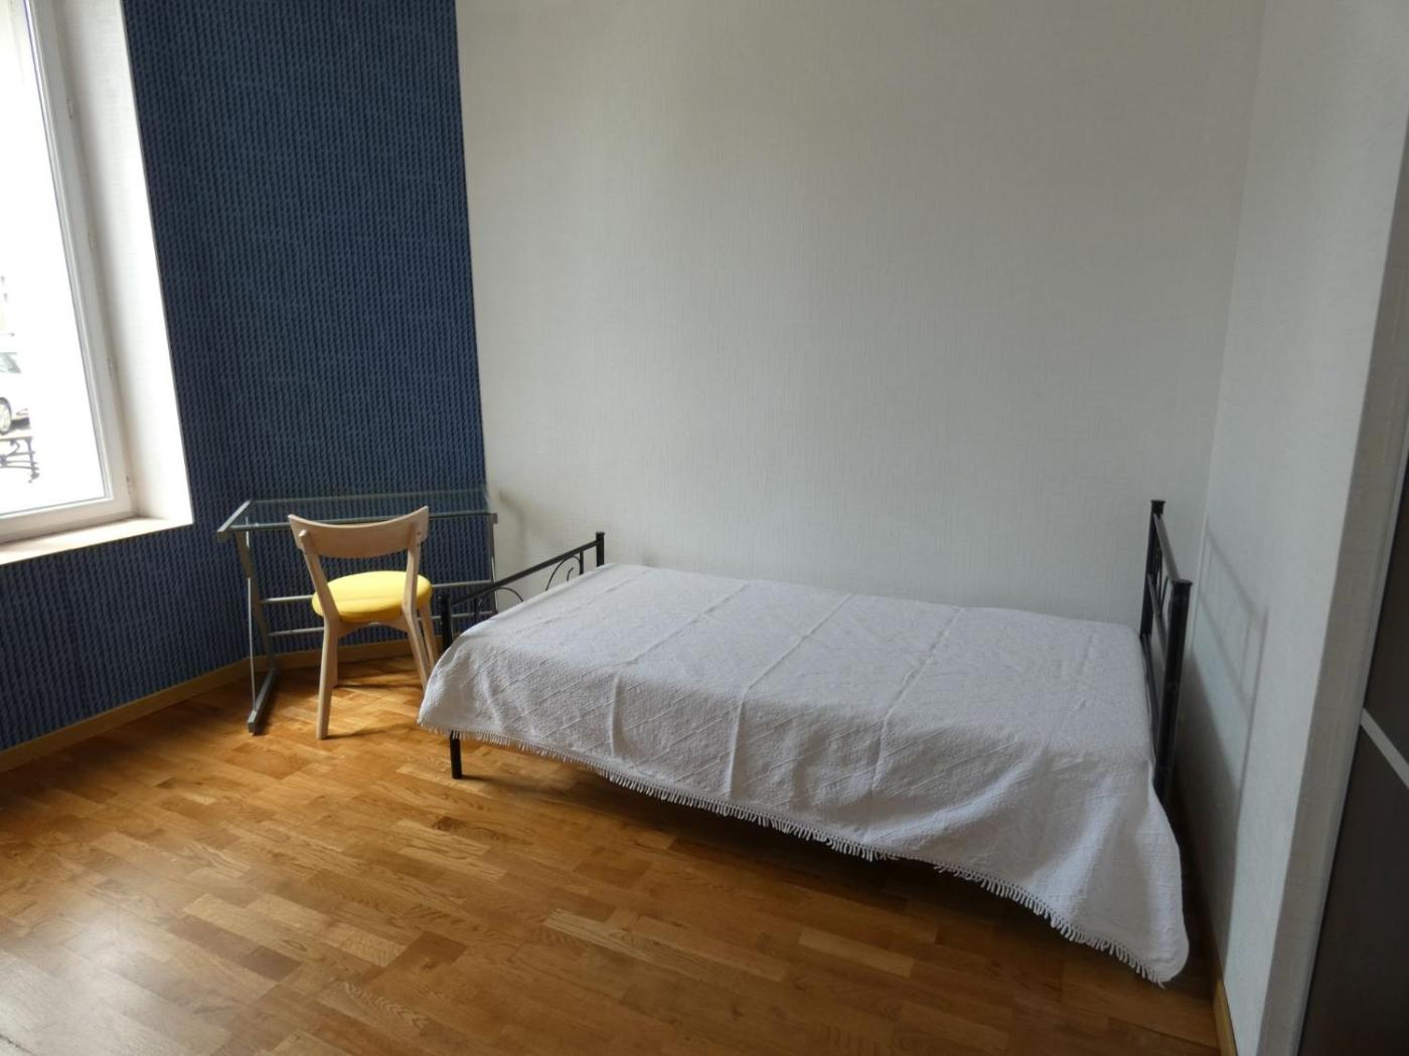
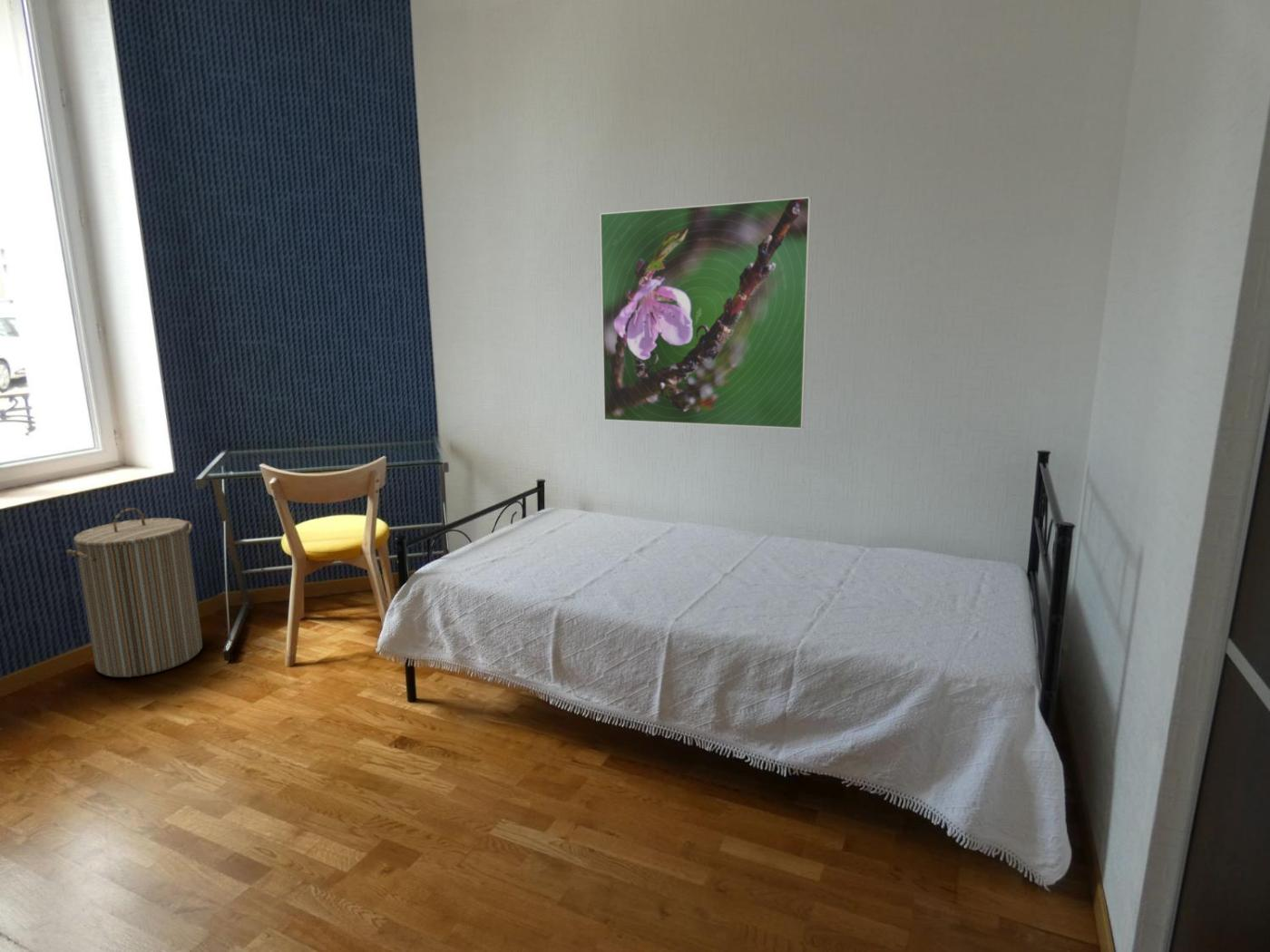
+ laundry hamper [65,507,203,678]
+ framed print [599,196,812,430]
